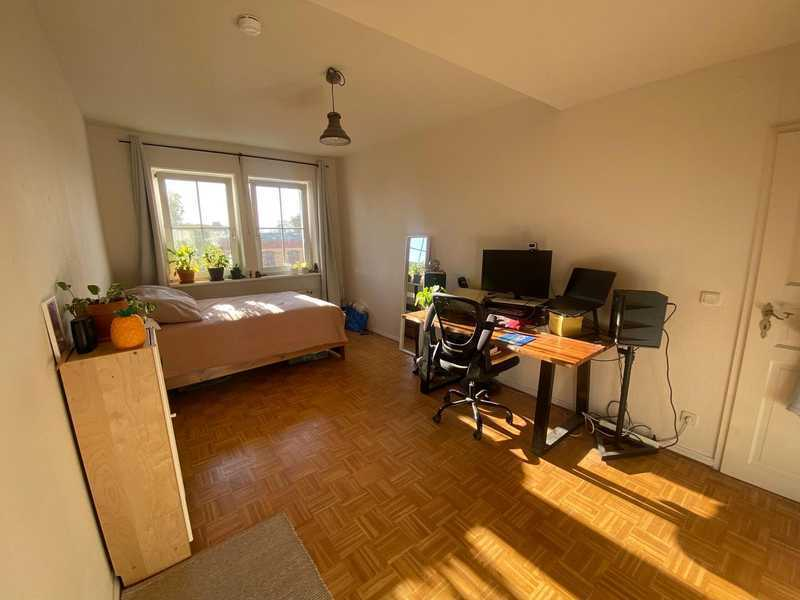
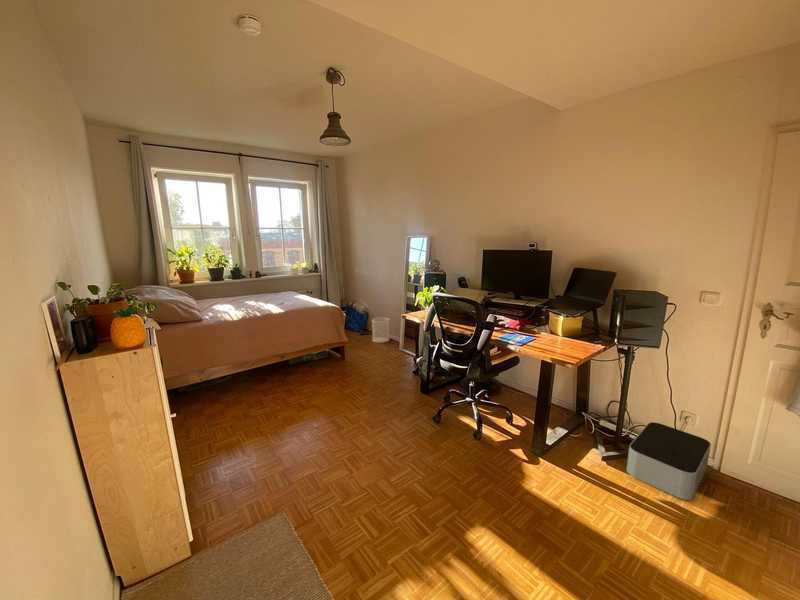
+ storage bin [625,421,712,501]
+ wastebasket [371,317,391,344]
